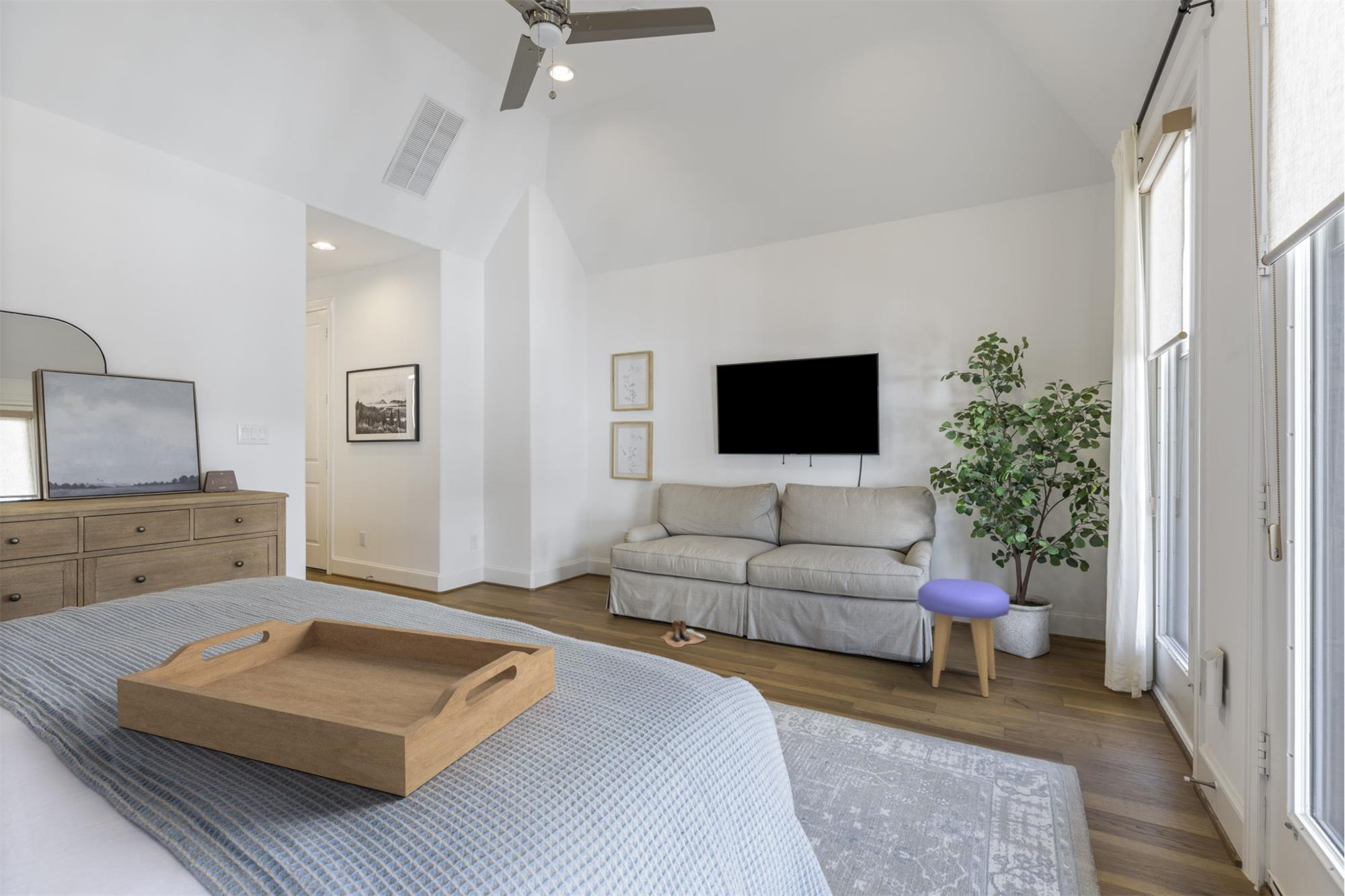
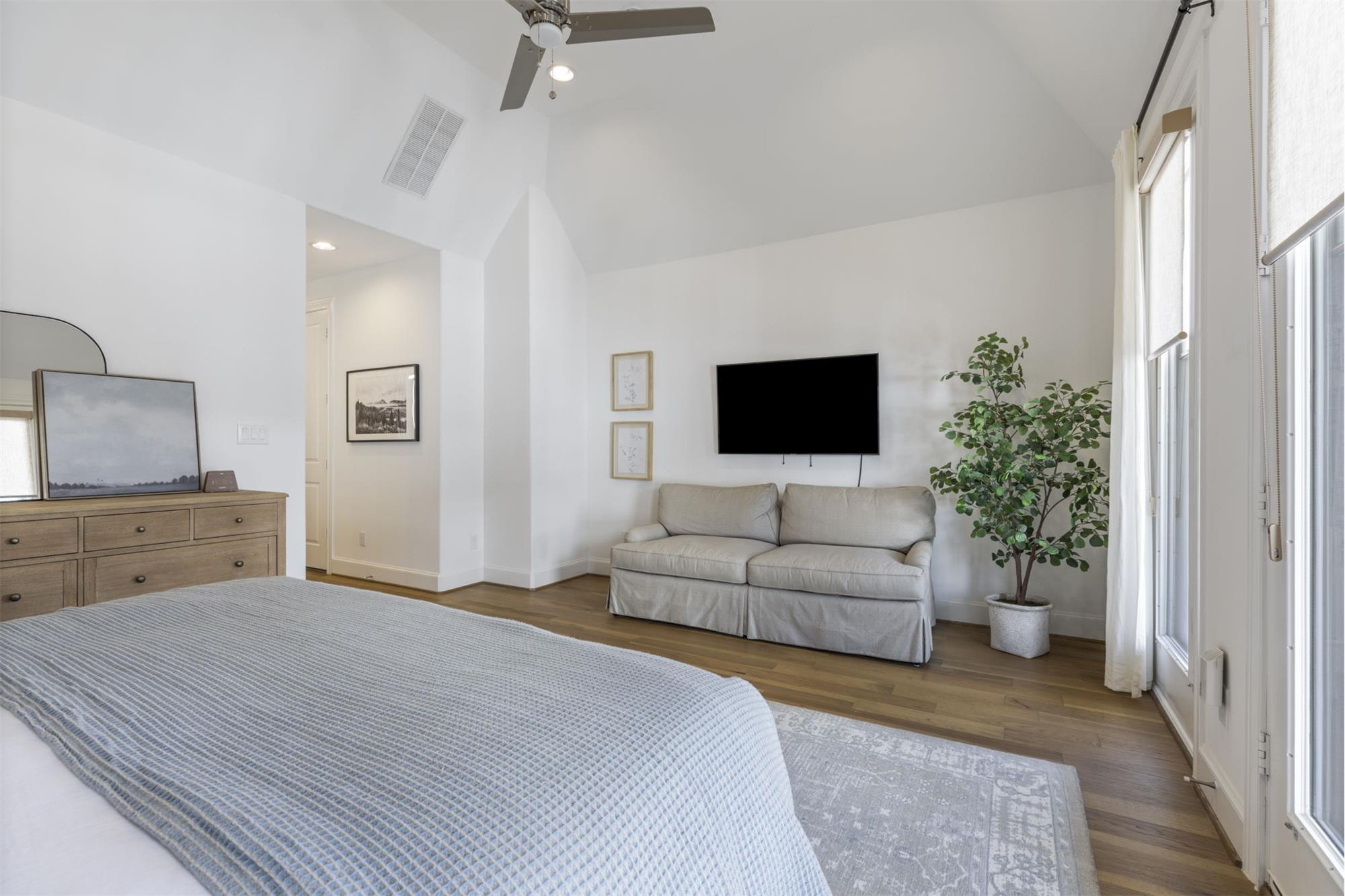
- serving tray [116,617,555,797]
- stool [917,577,1010,698]
- boots [660,619,707,648]
